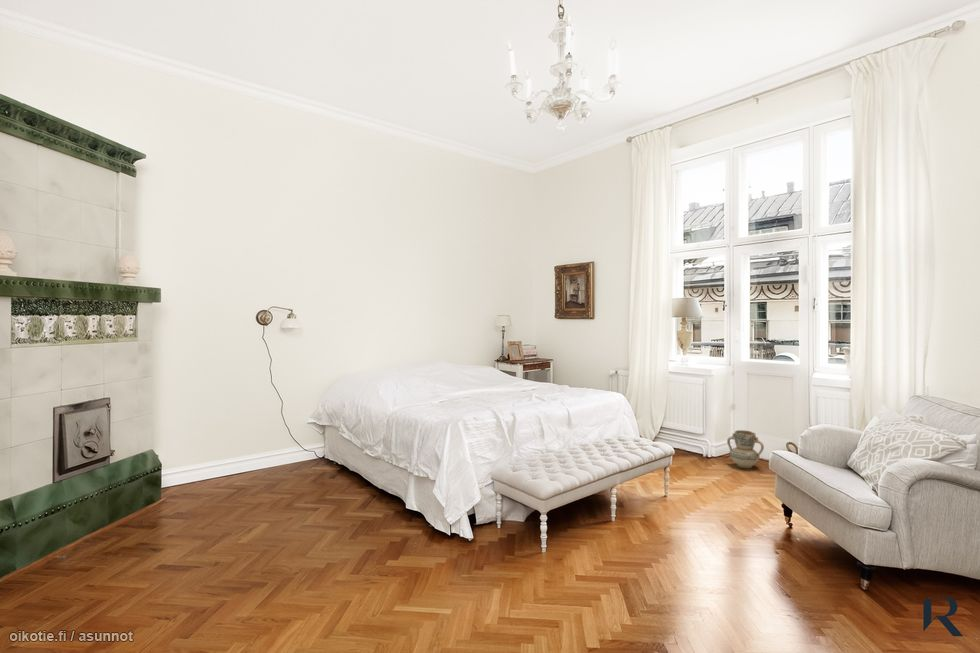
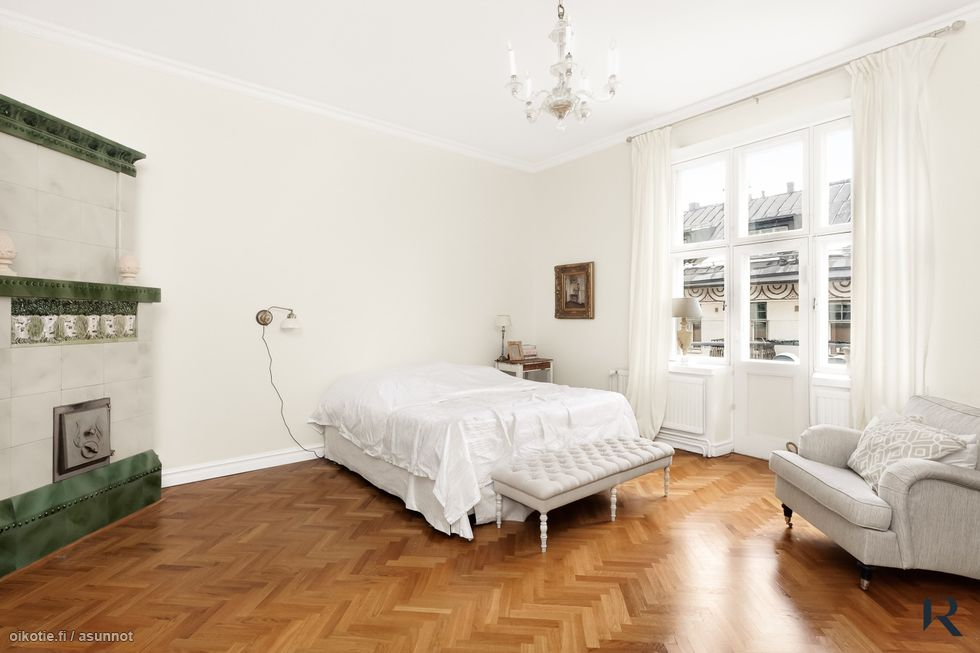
- ceramic jug [726,429,765,469]
